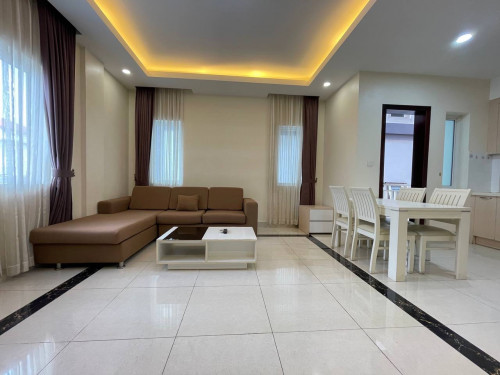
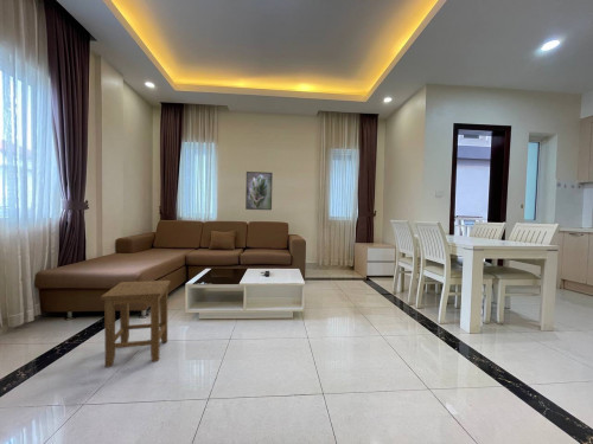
+ stool [100,279,172,368]
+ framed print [244,170,274,211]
